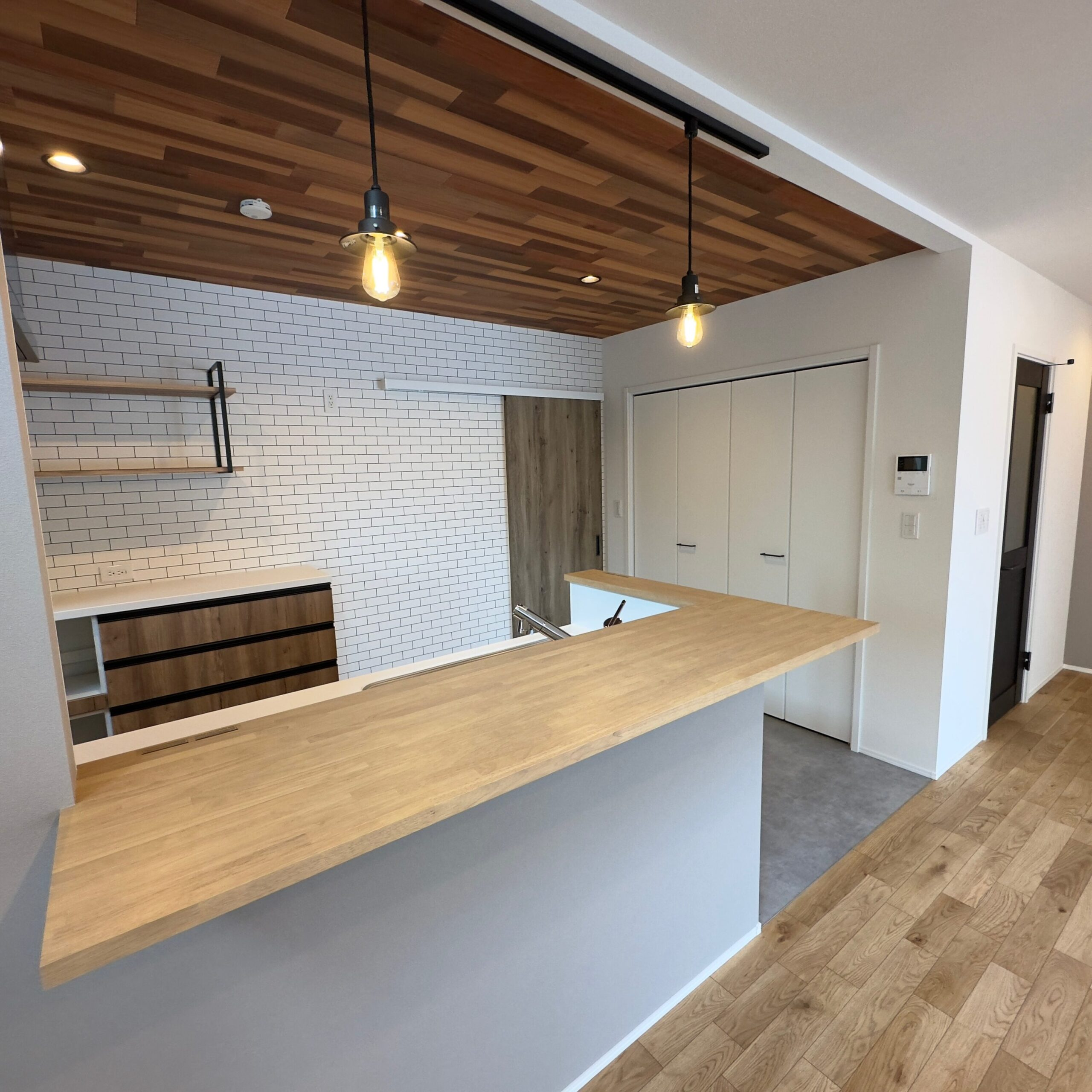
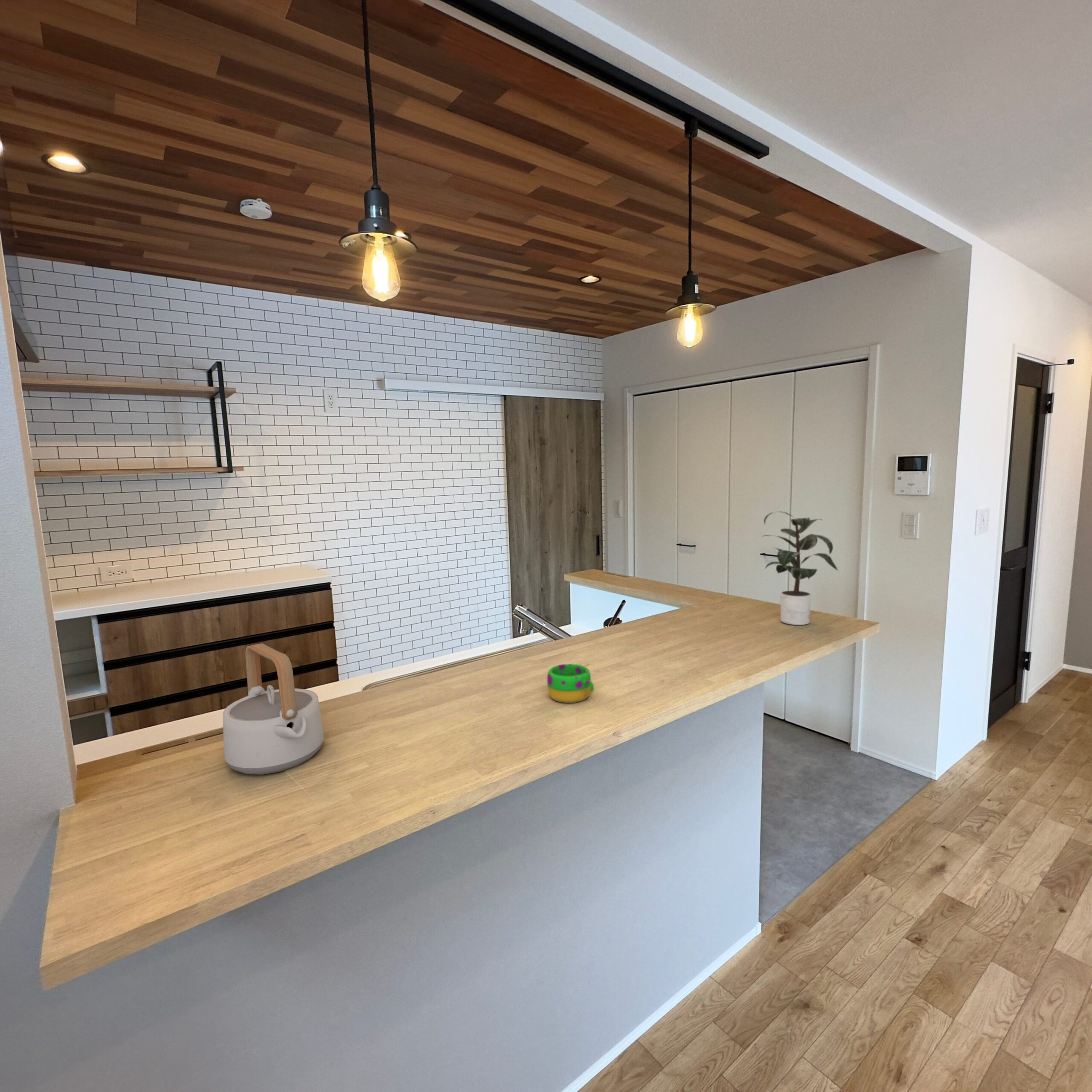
+ teapot [223,643,324,775]
+ potted plant [760,511,839,625]
+ mug [547,663,594,704]
